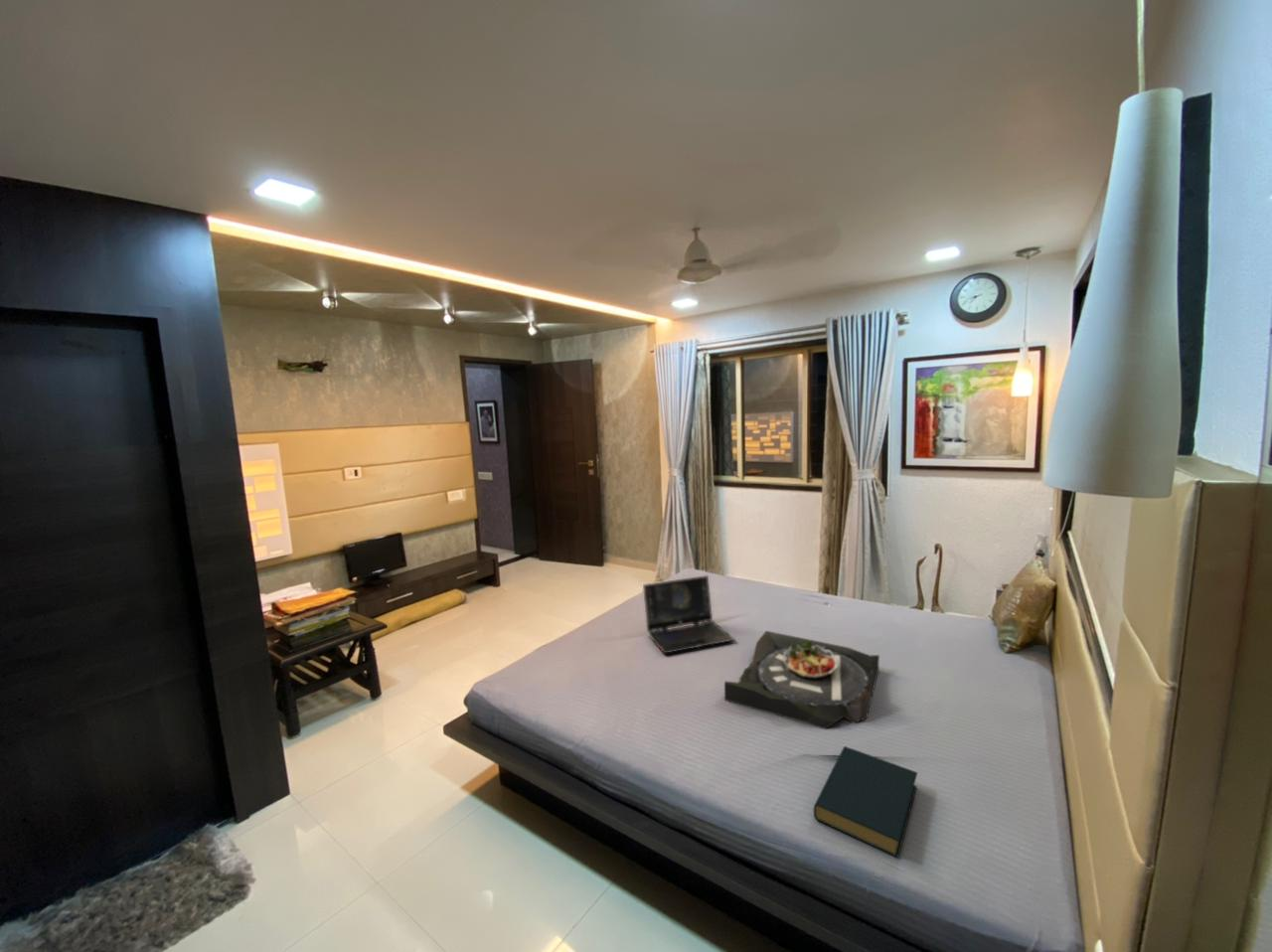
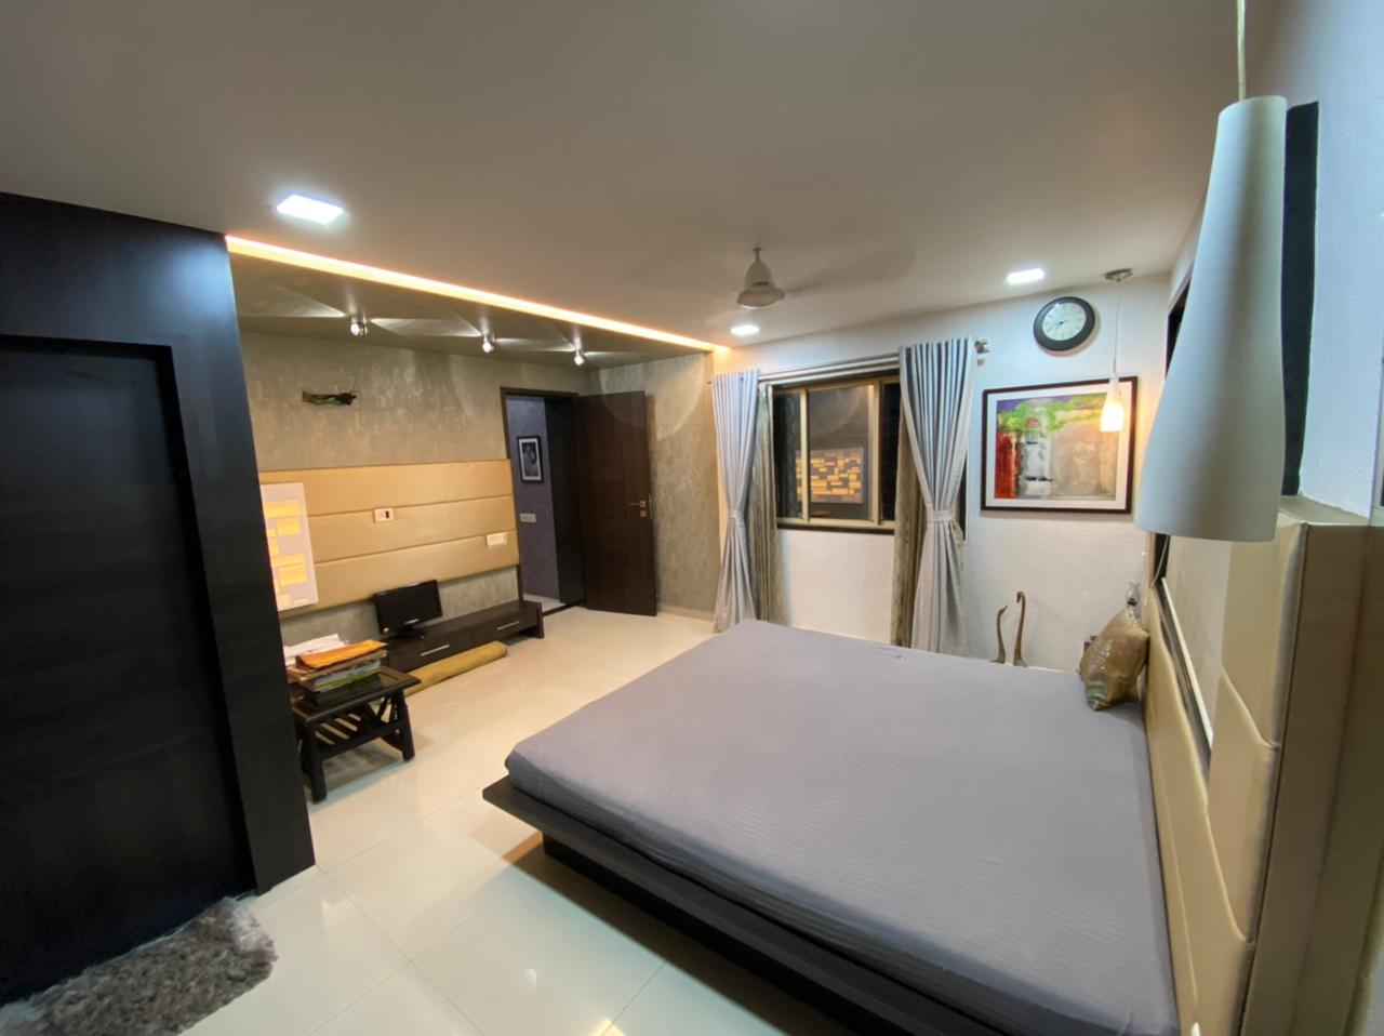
- serving tray [723,630,880,730]
- hardback book [813,745,918,859]
- laptop computer [642,574,735,655]
